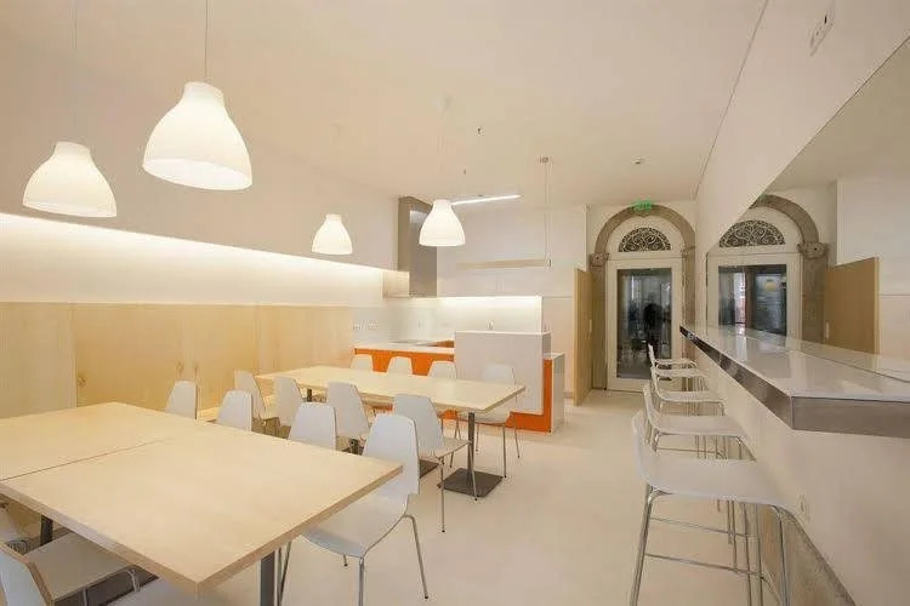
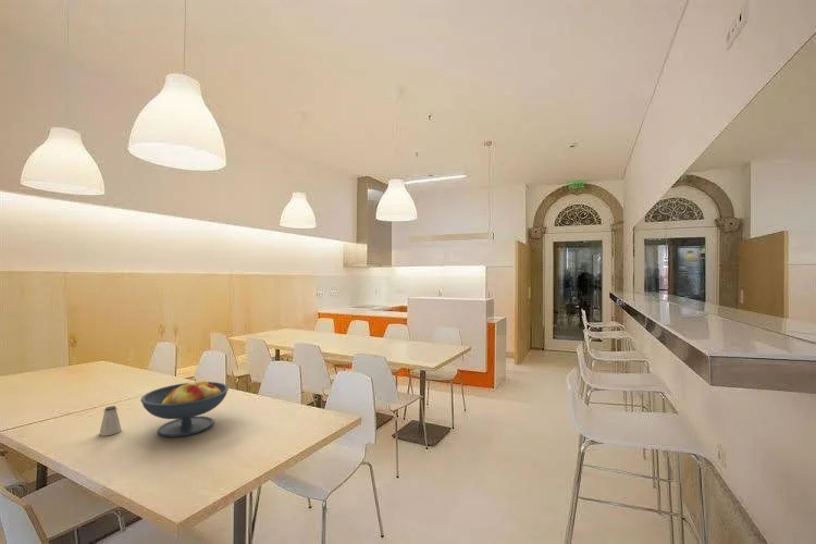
+ fruit bowl [139,378,230,438]
+ saltshaker [98,405,122,437]
